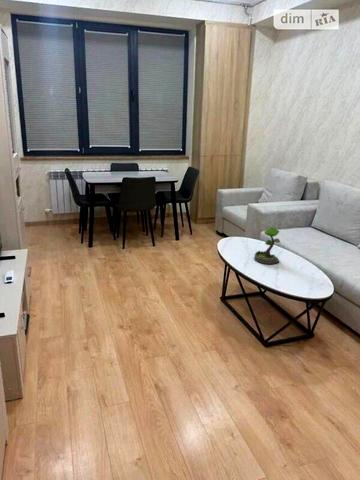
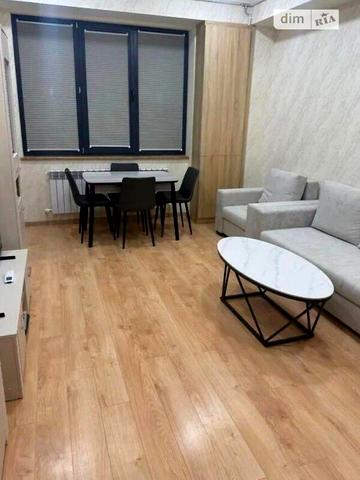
- plant [253,226,281,265]
